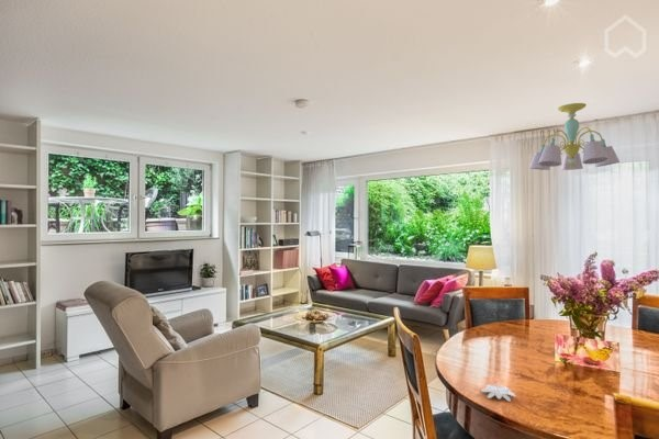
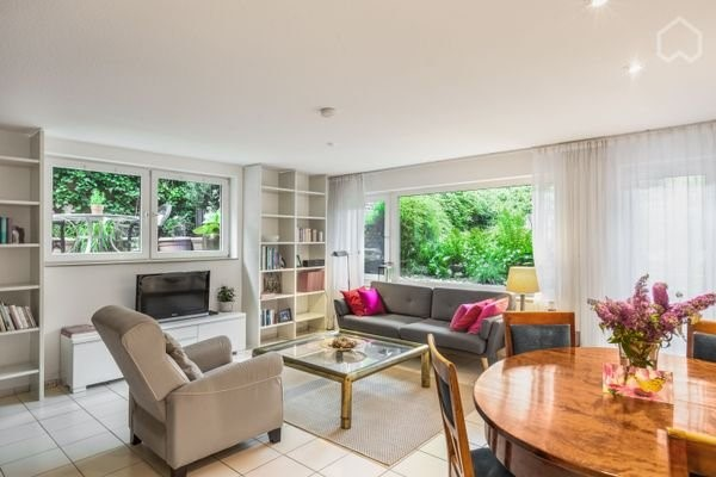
- chandelier [528,102,621,171]
- flower [480,382,516,403]
